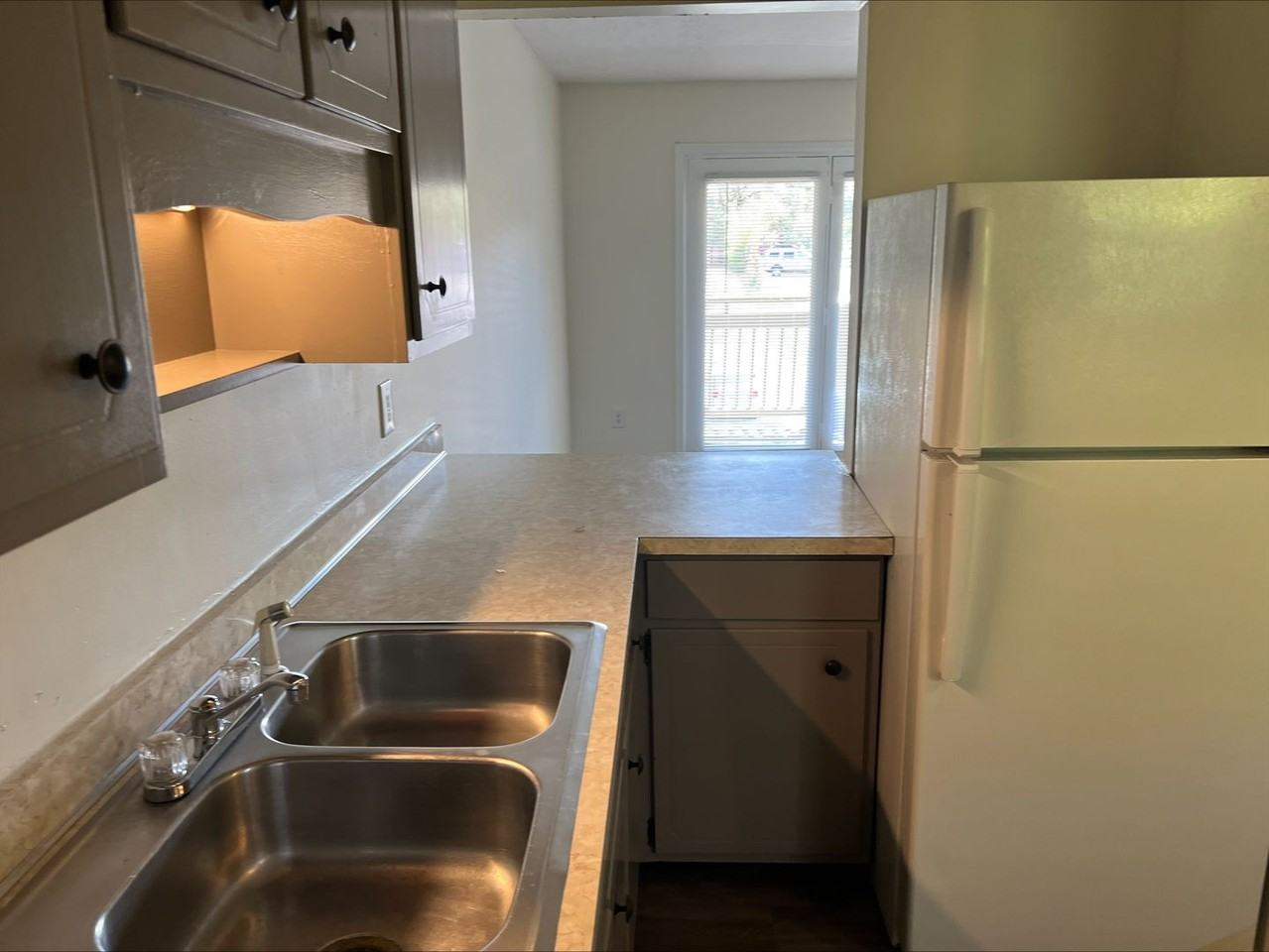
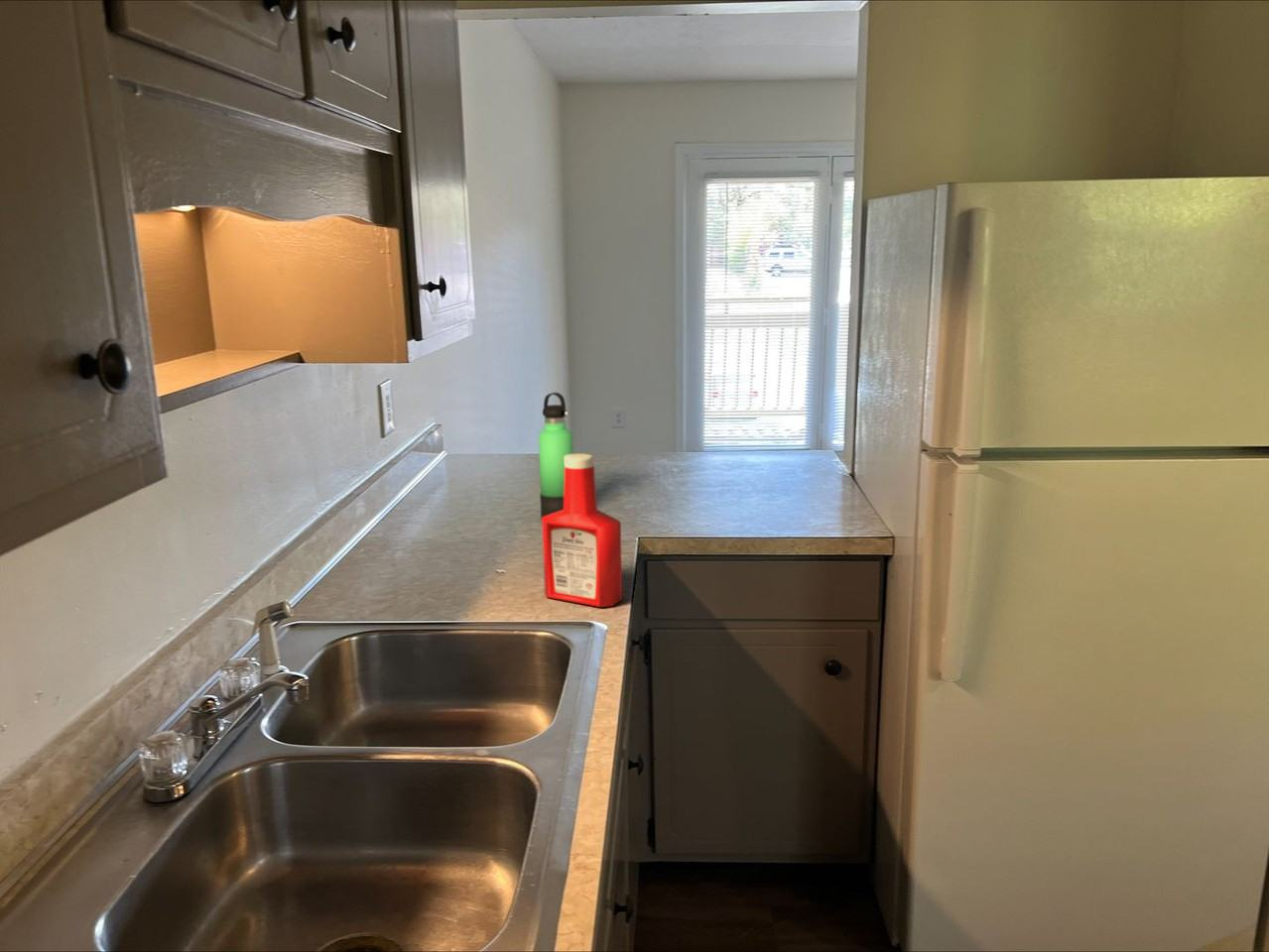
+ thermos bottle [538,392,573,520]
+ soap bottle [541,452,623,608]
